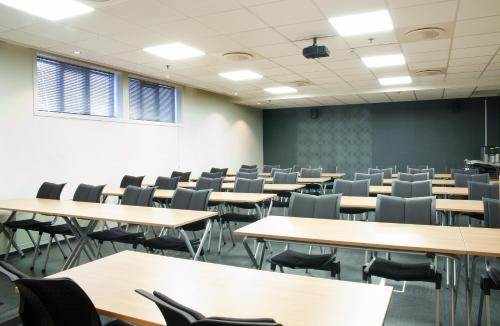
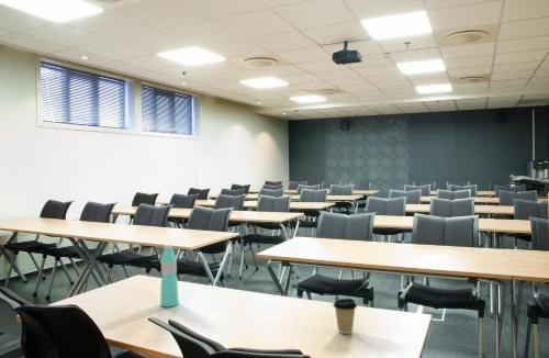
+ coffee cup [333,298,358,335]
+ water bottle [159,243,180,307]
